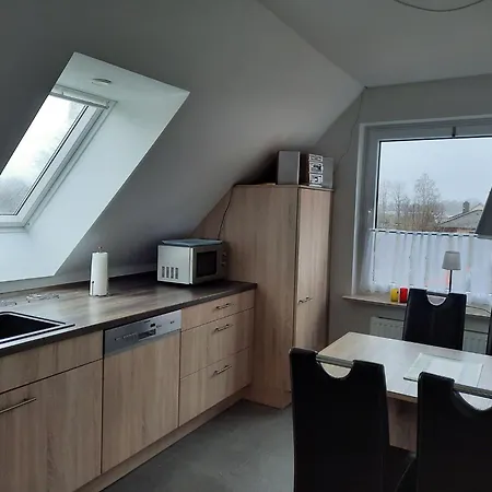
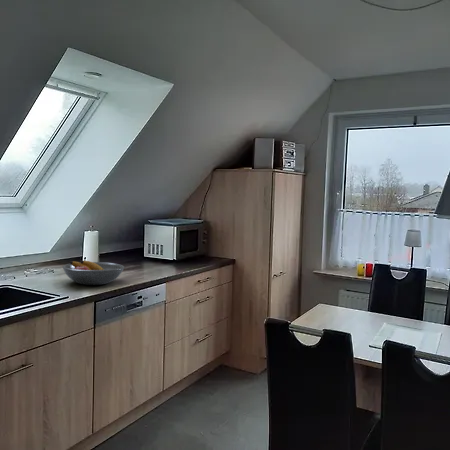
+ fruit bowl [61,260,125,286]
